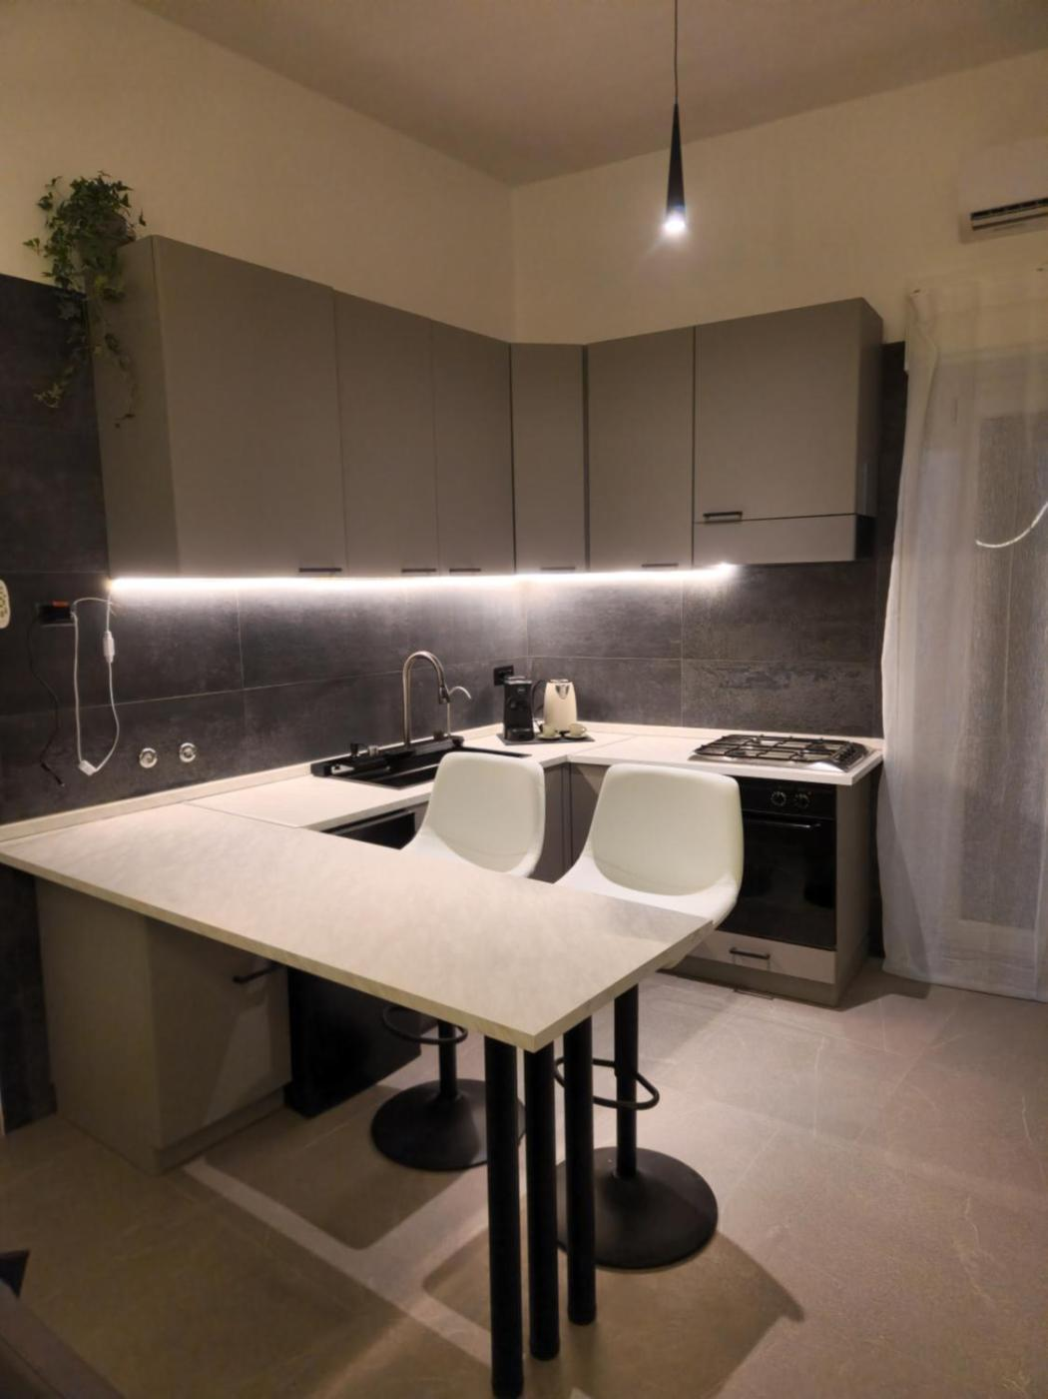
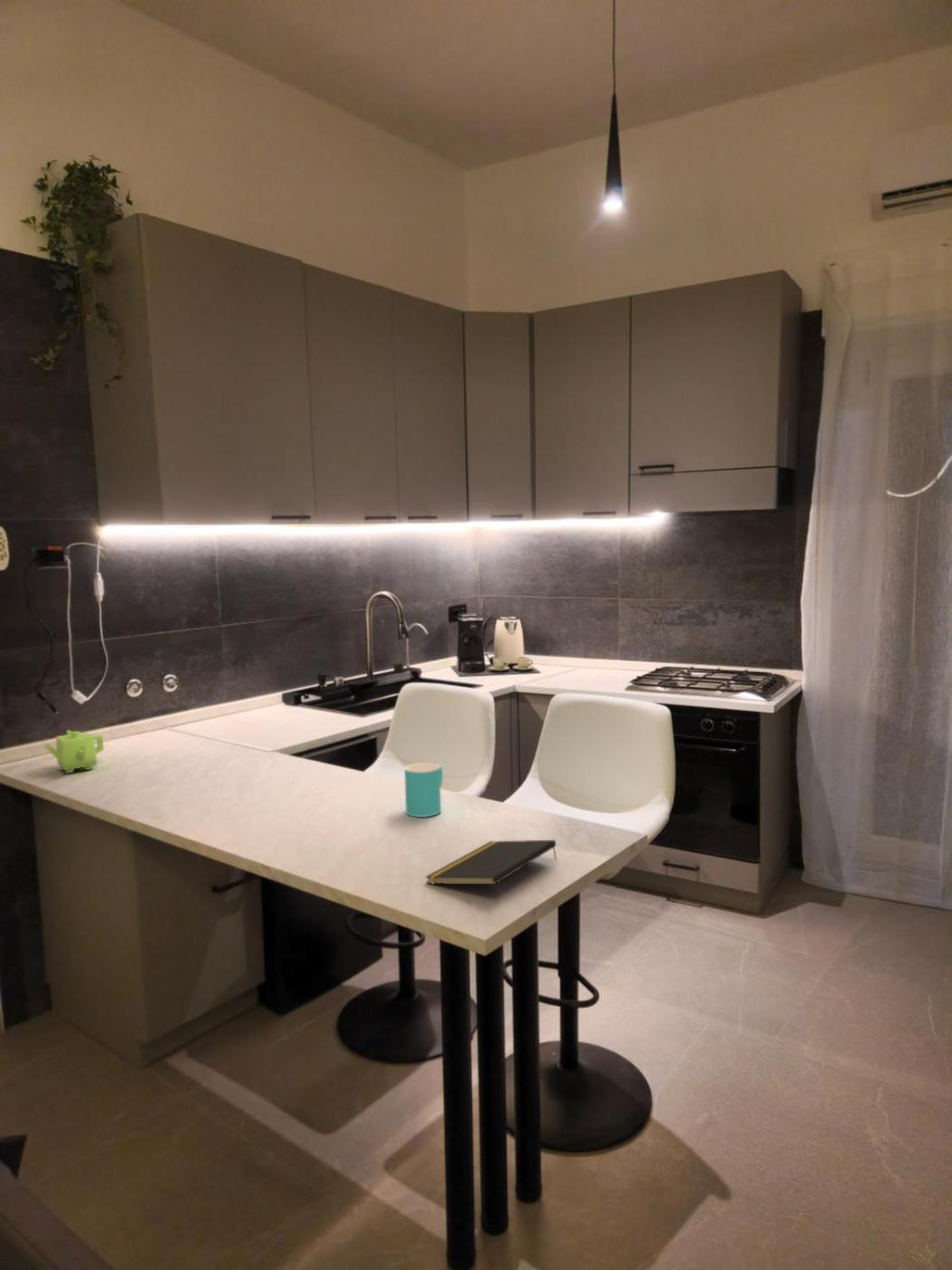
+ notepad [424,839,558,885]
+ cup [403,762,443,818]
+ teapot [43,729,105,774]
